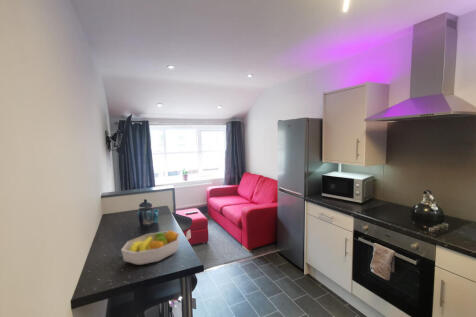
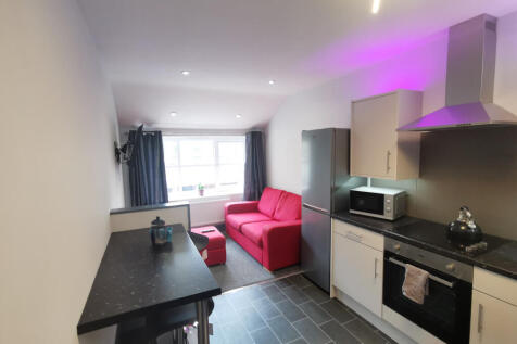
- fruit bowl [120,229,181,266]
